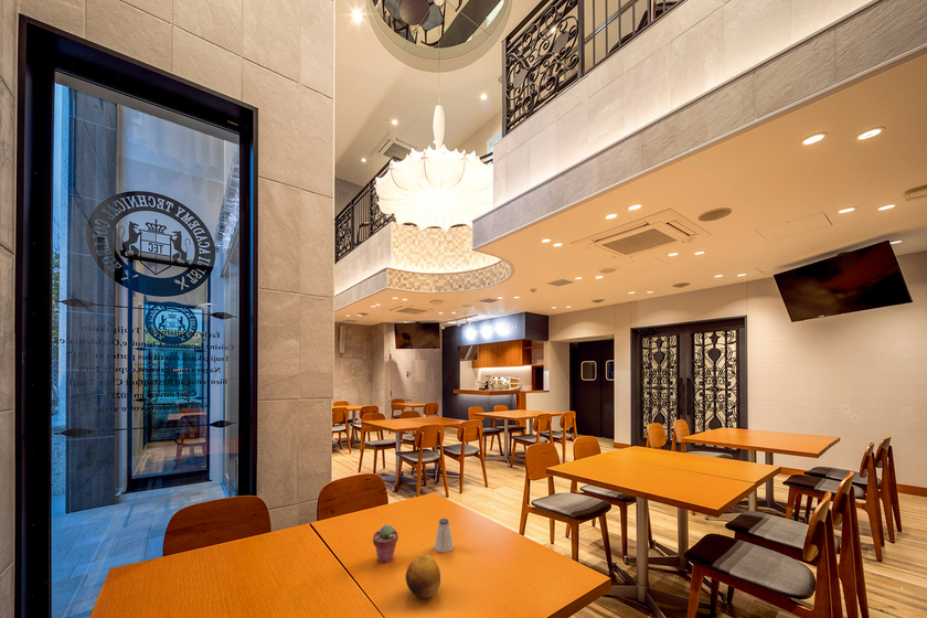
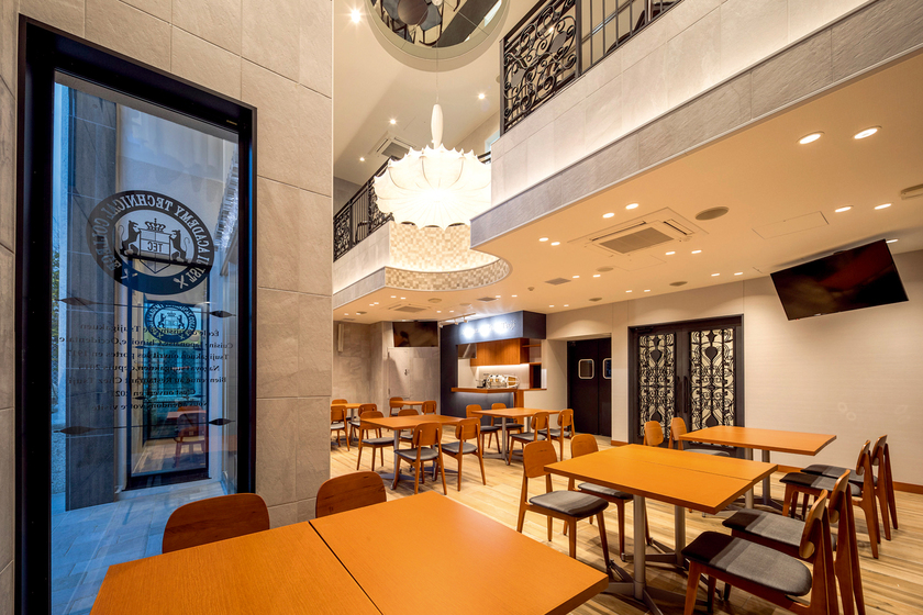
- fruit [405,554,441,599]
- potted succulent [372,523,399,564]
- saltshaker [434,518,455,553]
